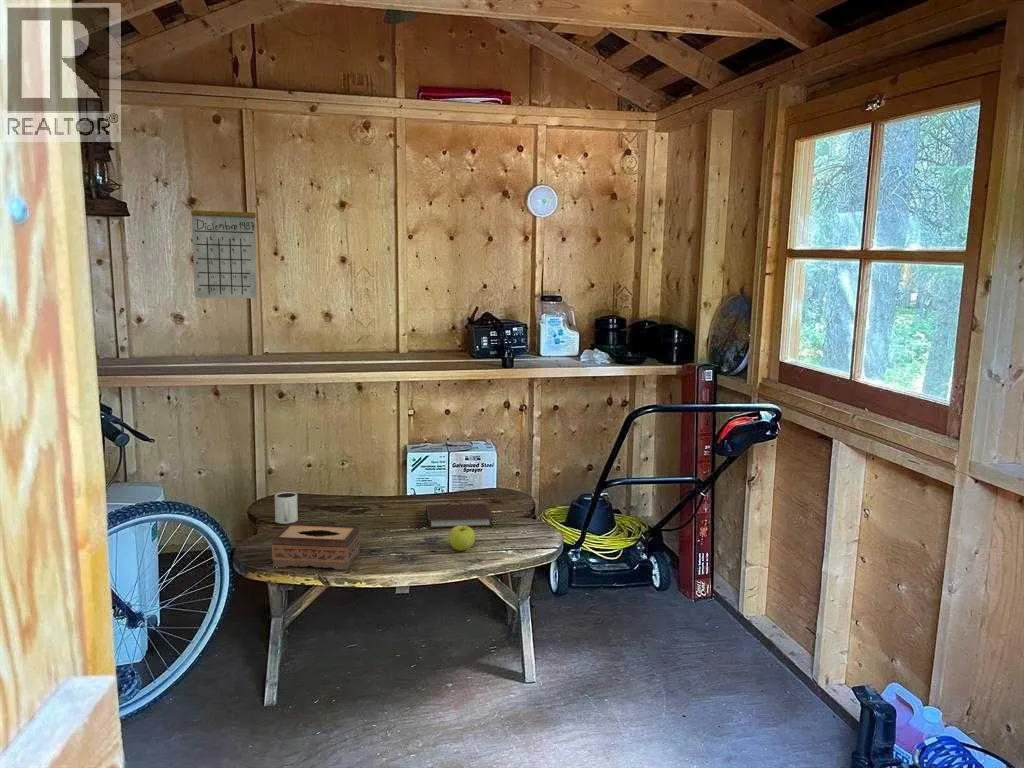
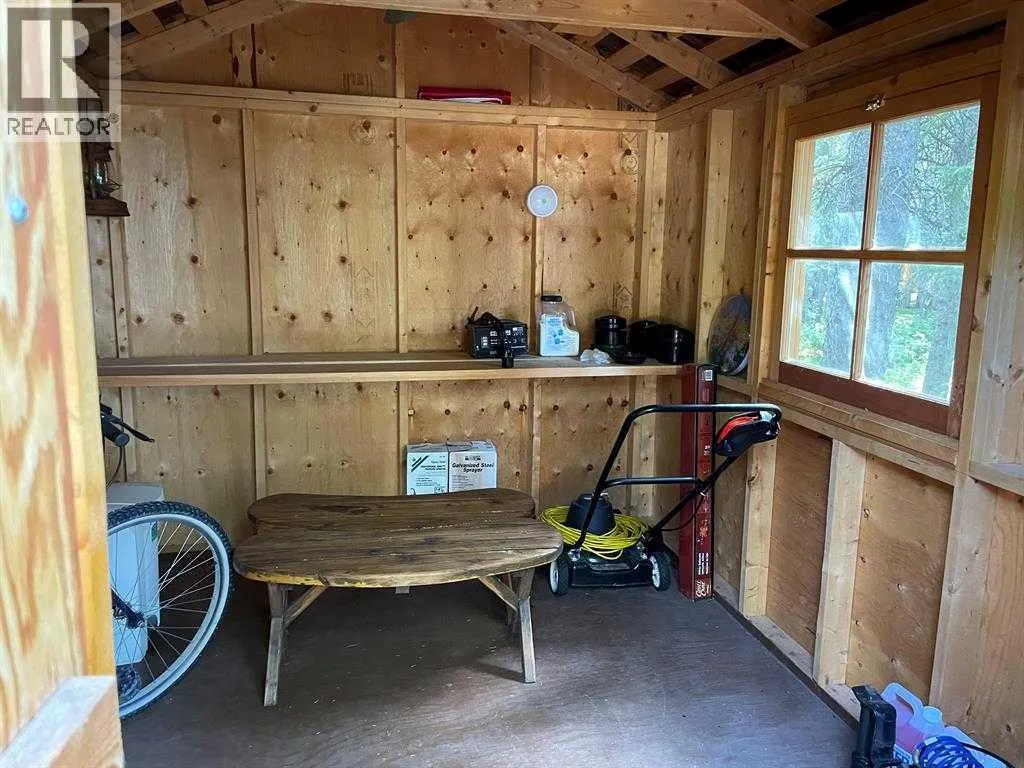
- tissue box [271,522,361,571]
- notebook [425,503,494,529]
- apple [447,526,476,552]
- calendar [190,190,258,299]
- mug [274,491,299,525]
